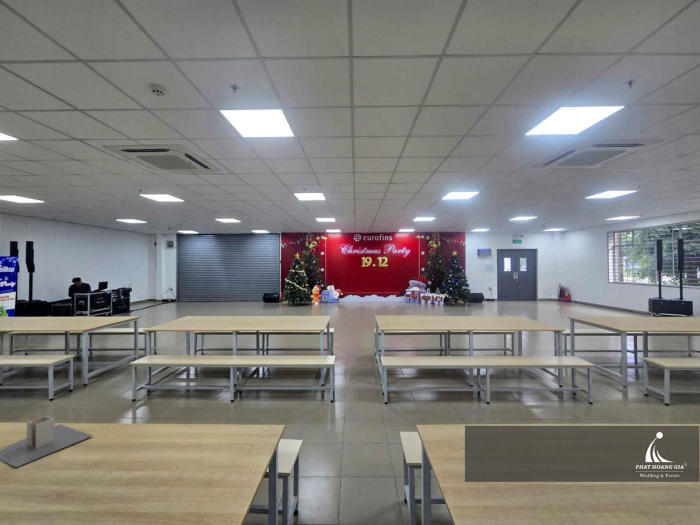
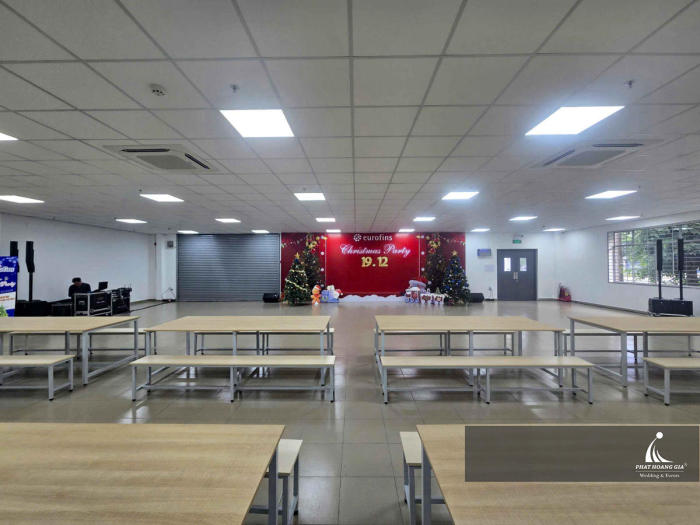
- utensil holder [0,414,94,468]
